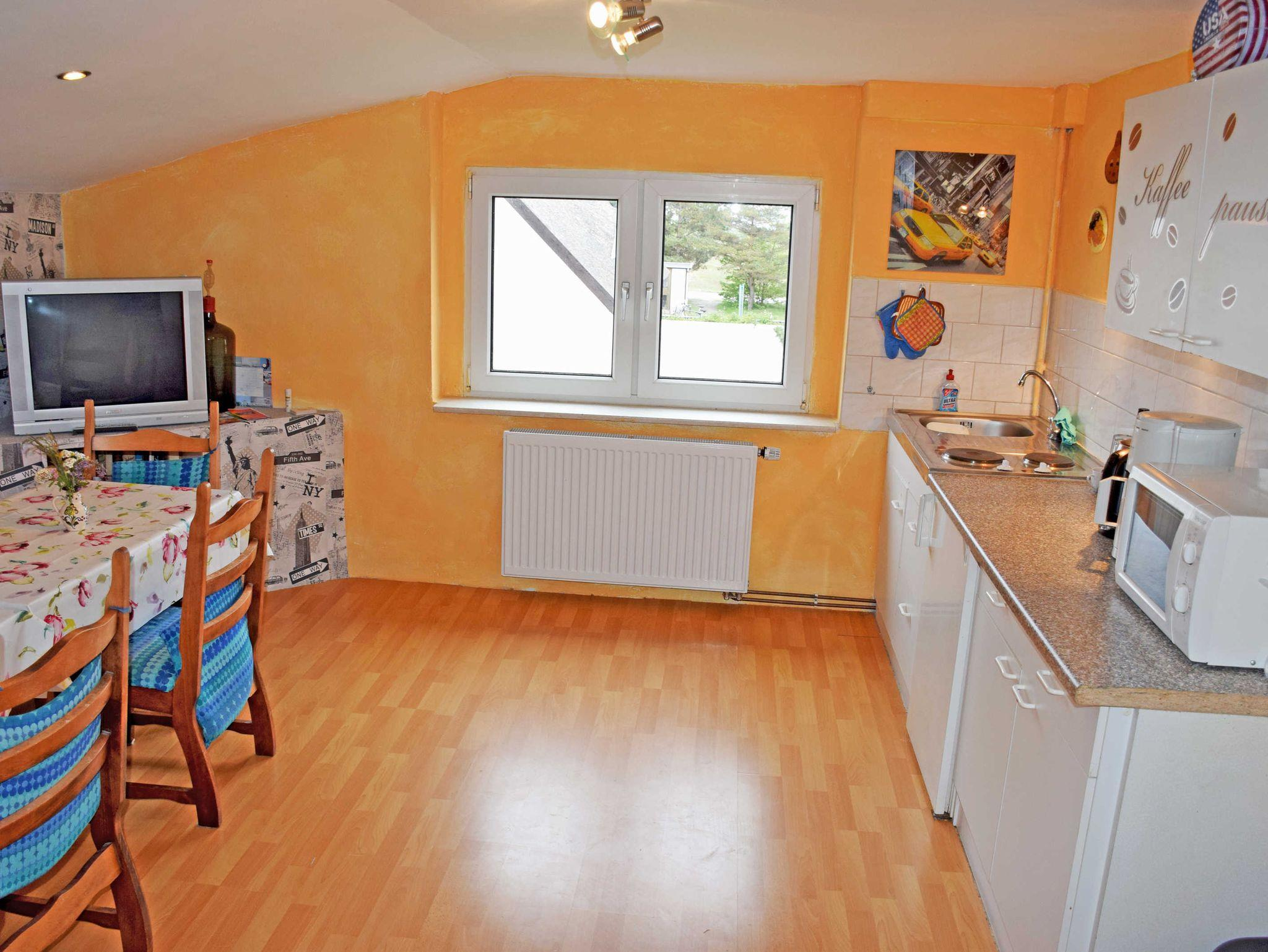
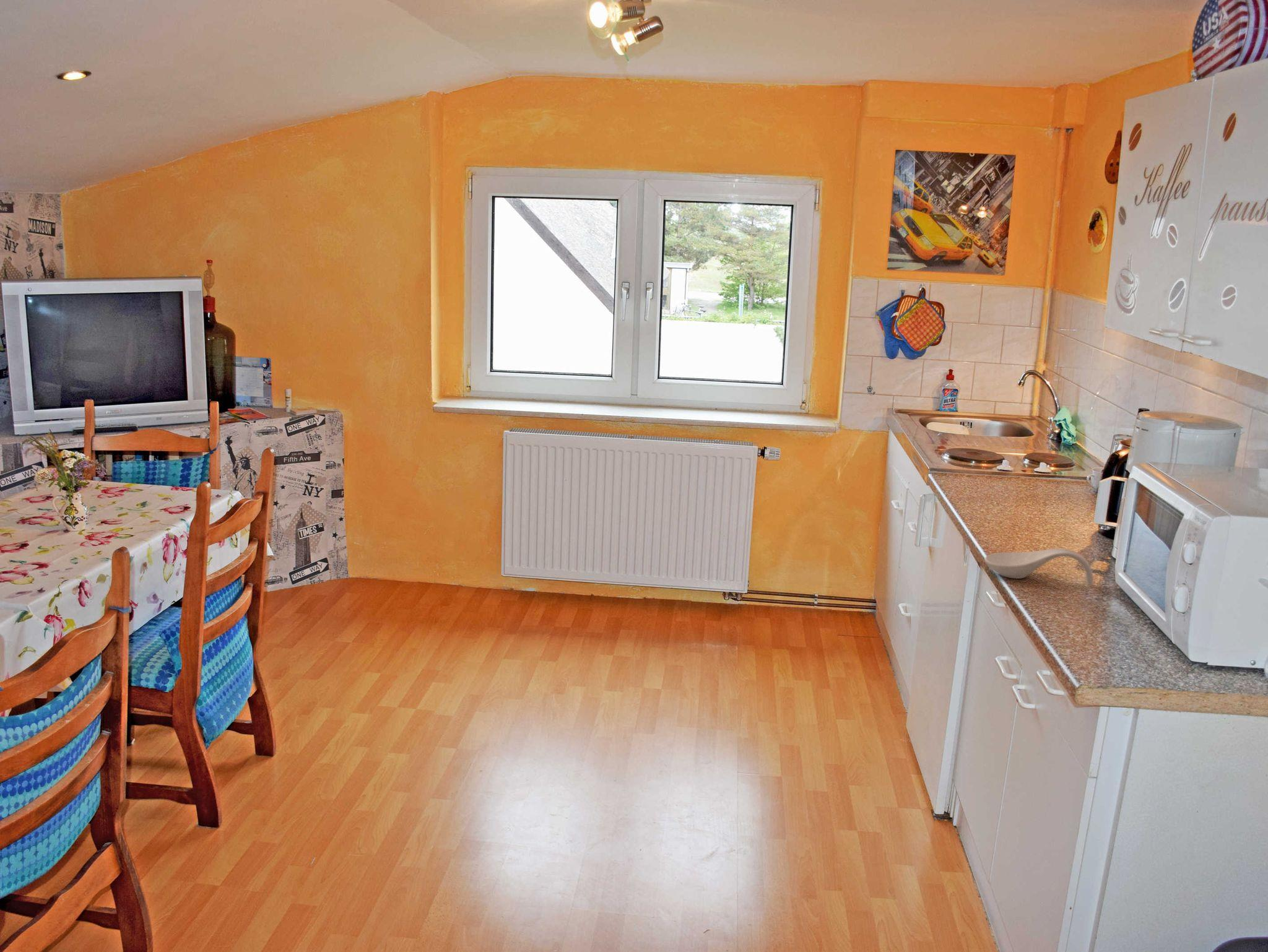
+ spoon rest [984,548,1094,586]
